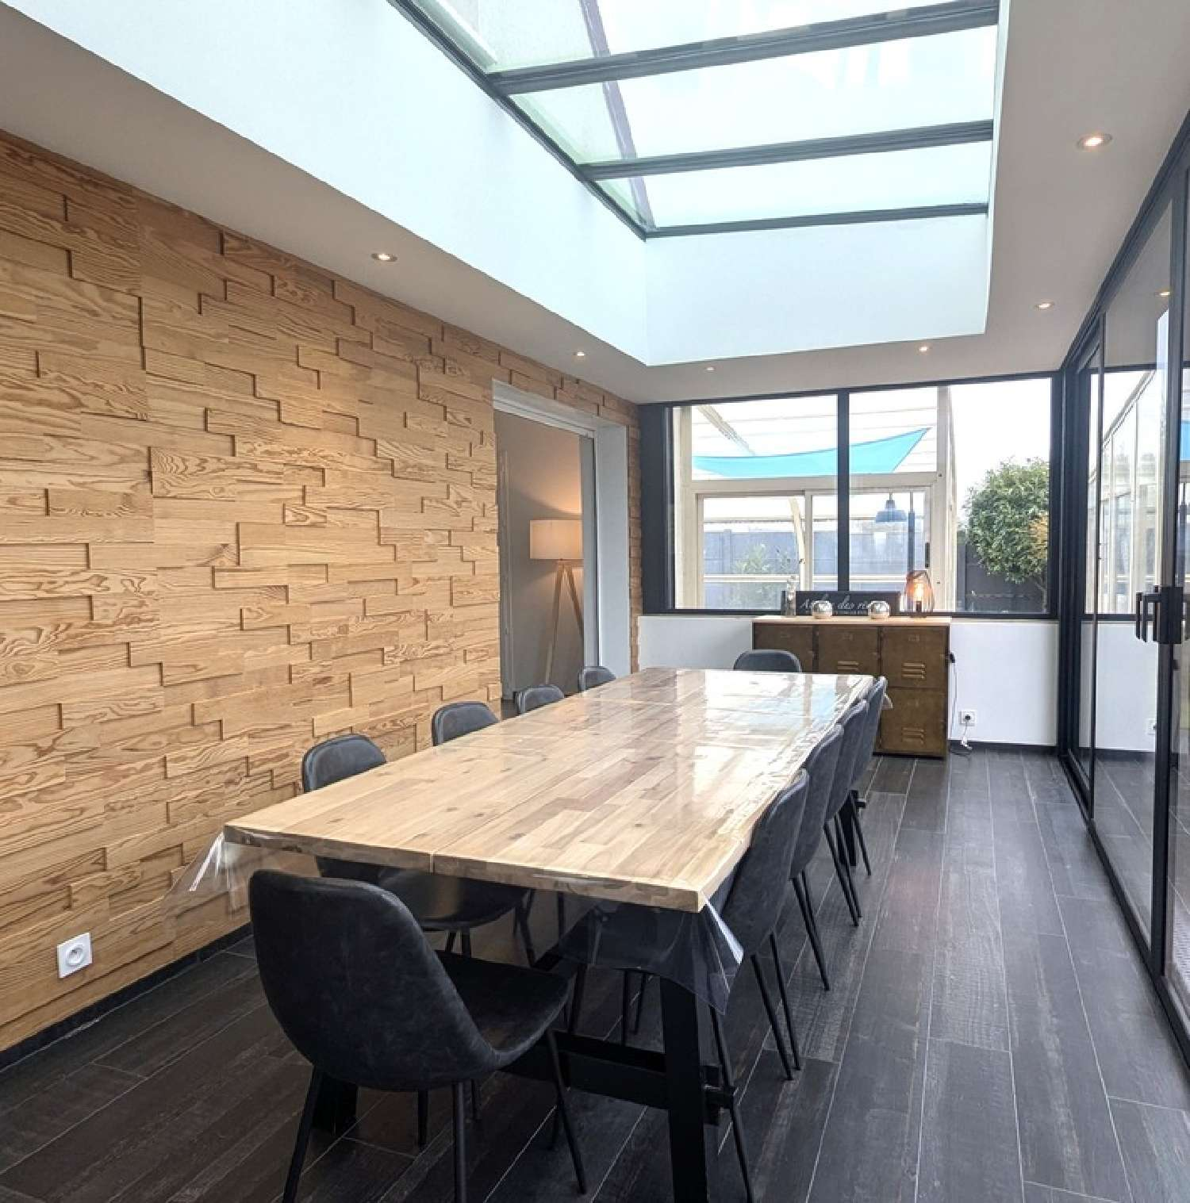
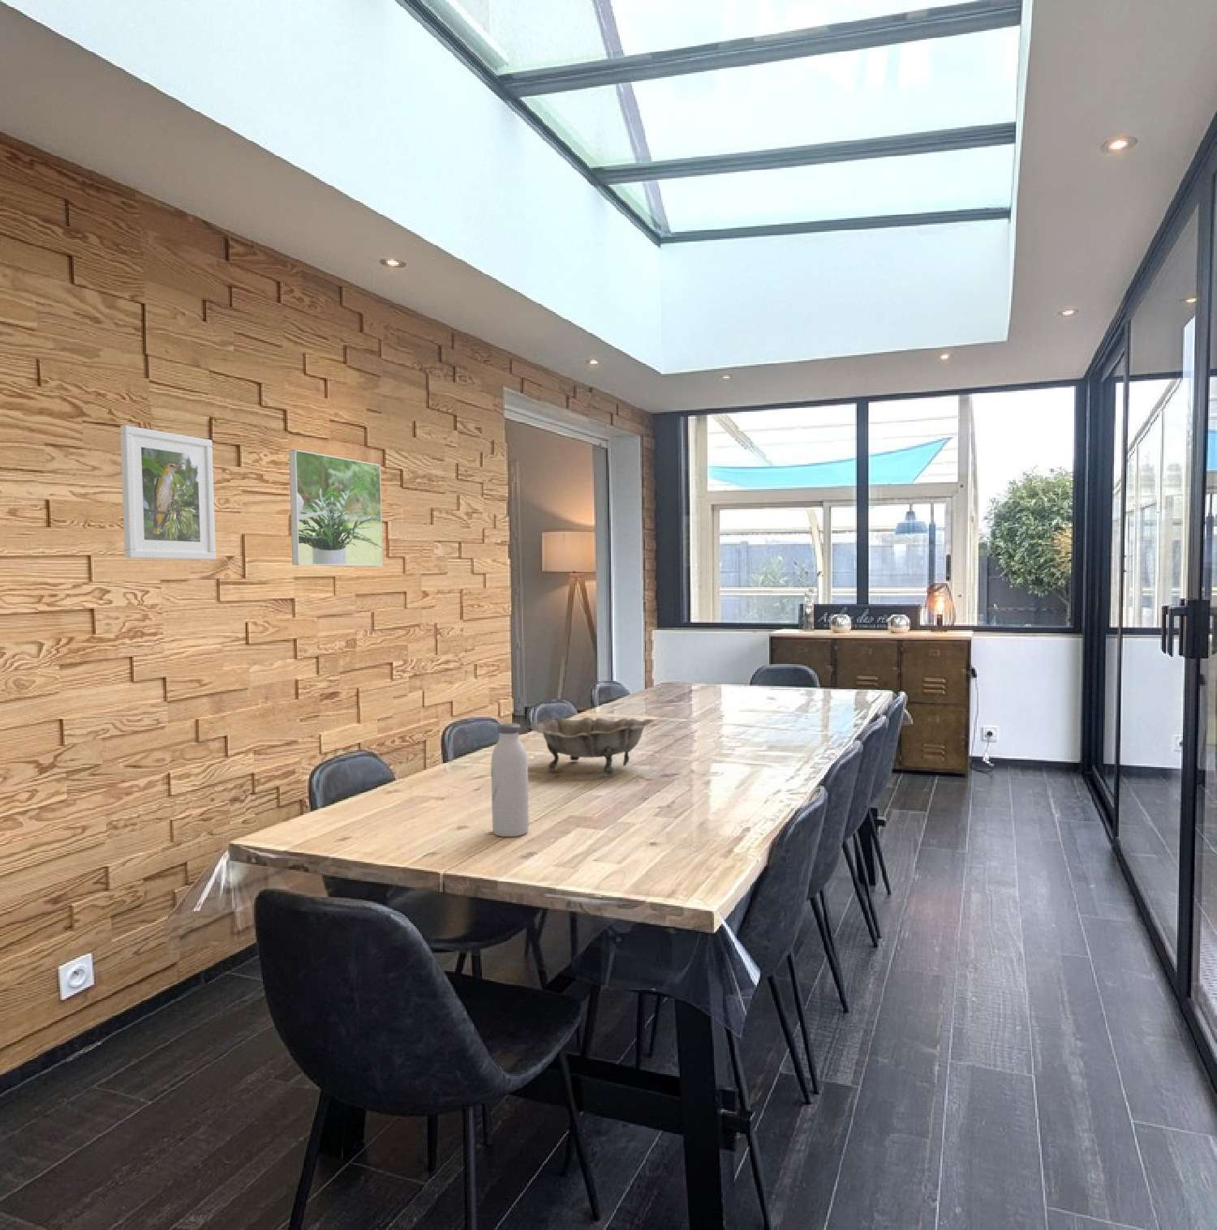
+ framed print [119,424,216,560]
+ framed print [288,449,383,567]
+ water bottle [490,722,529,838]
+ decorative bowl [528,716,654,778]
